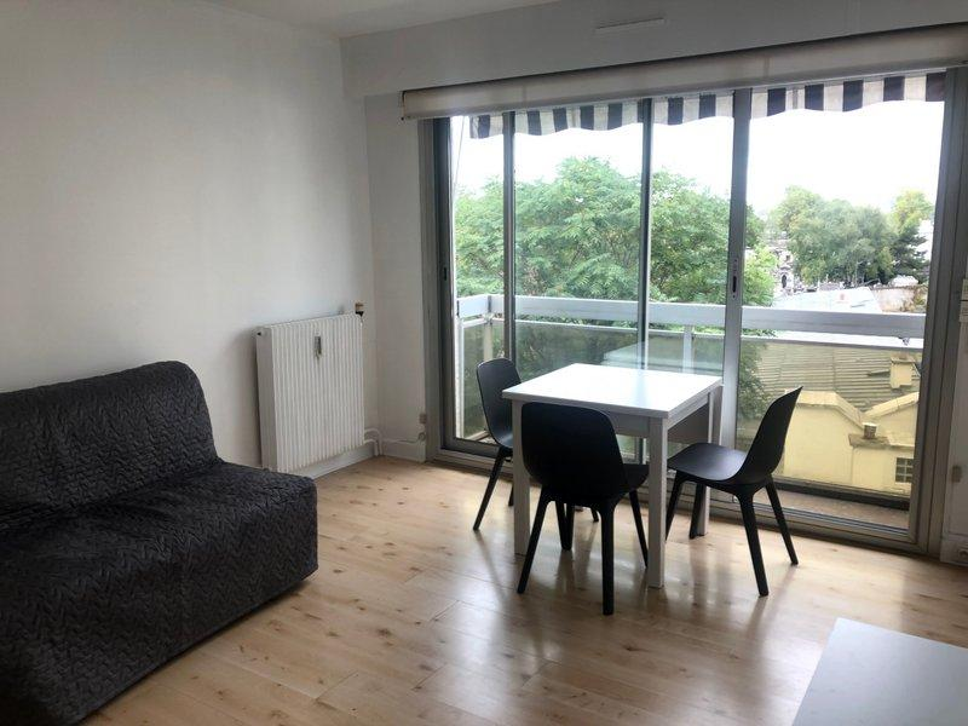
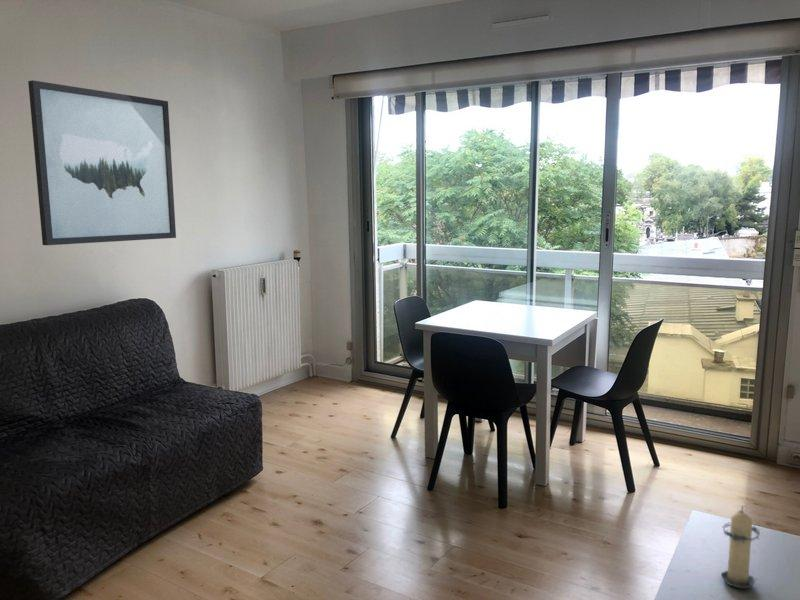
+ wall art [27,79,177,246]
+ candle [720,505,761,589]
